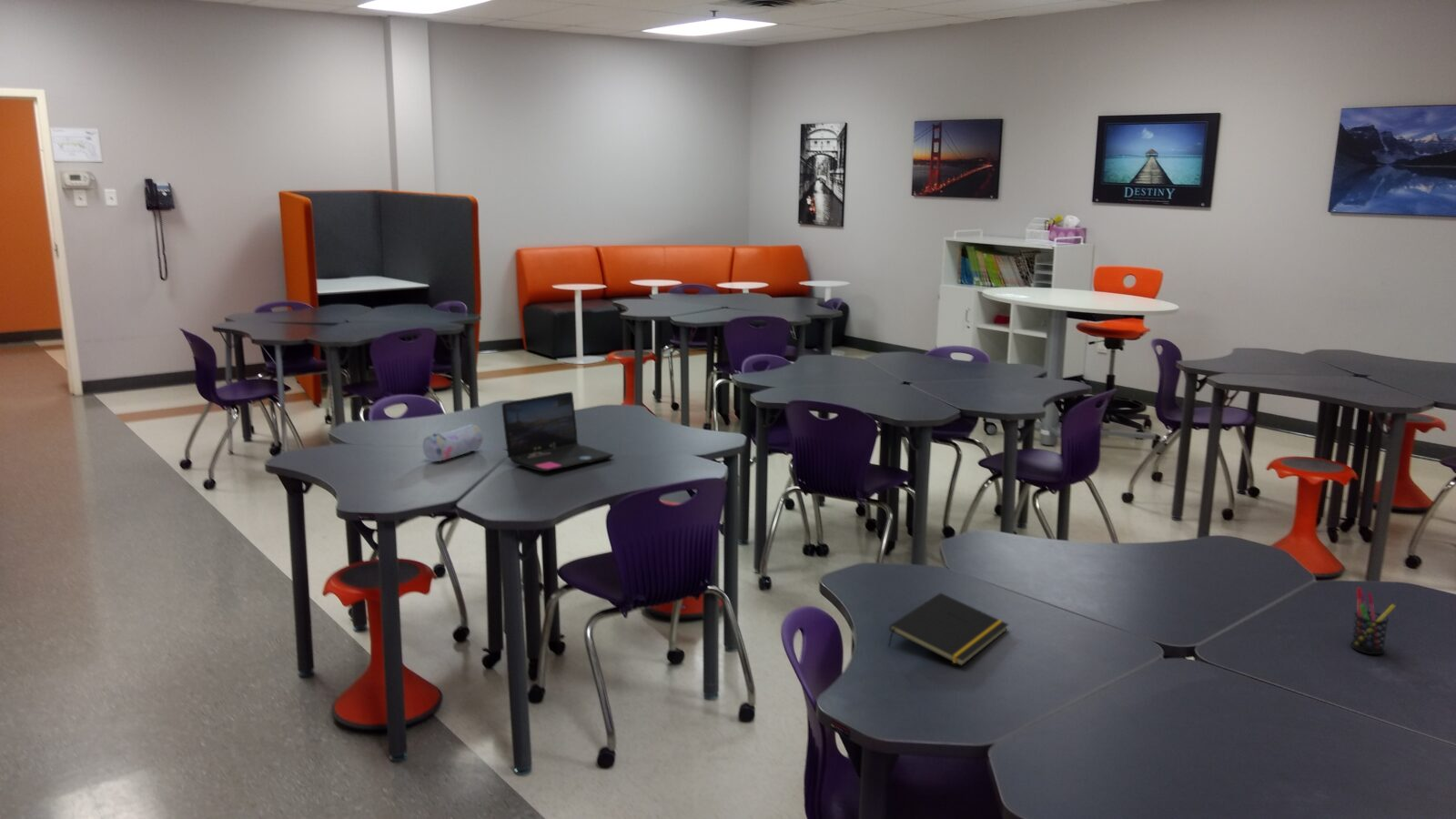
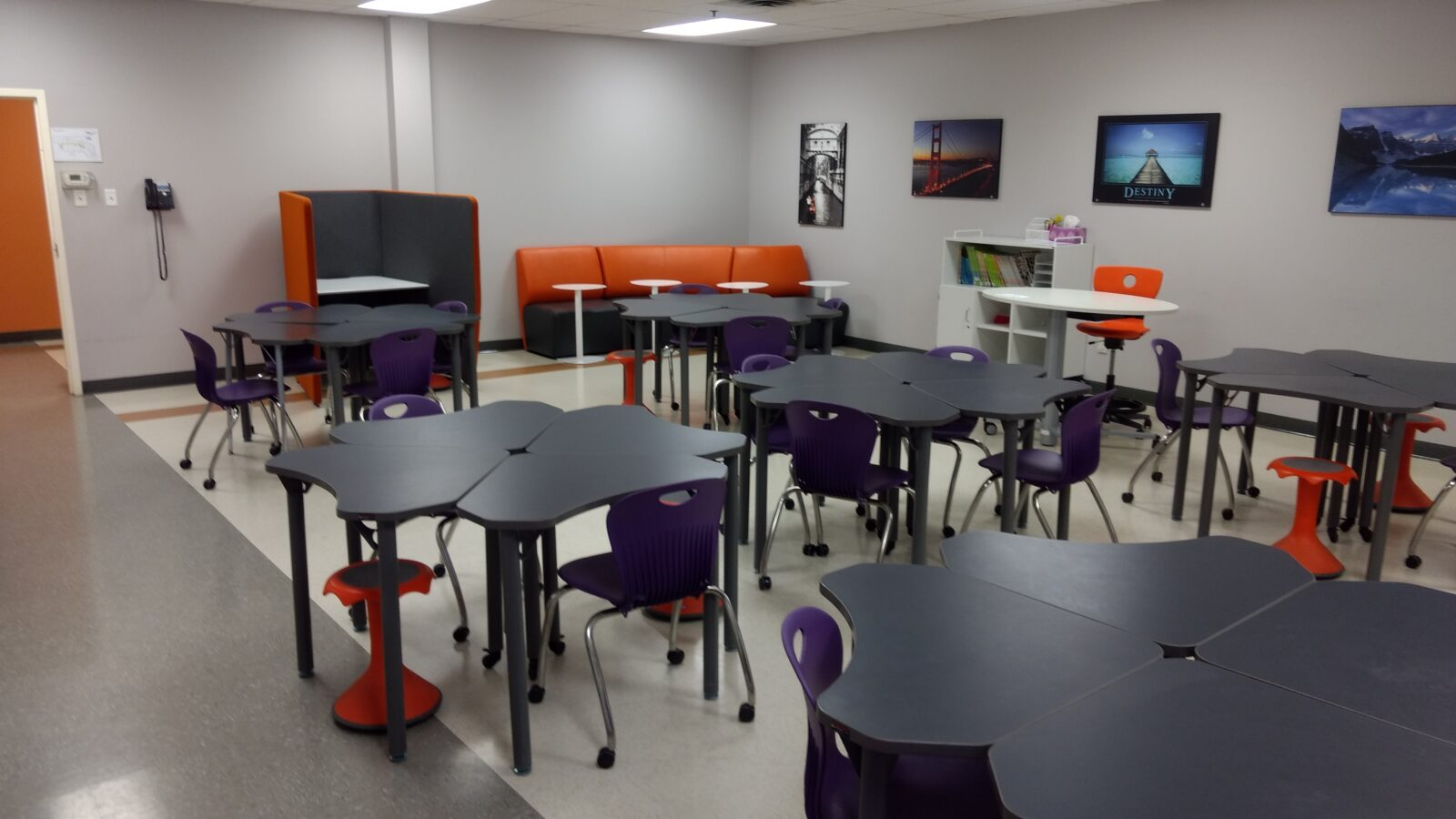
- laptop [501,391,614,472]
- pen holder [1350,587,1396,655]
- notepad [887,591,1009,667]
- pencil case [422,423,484,462]
